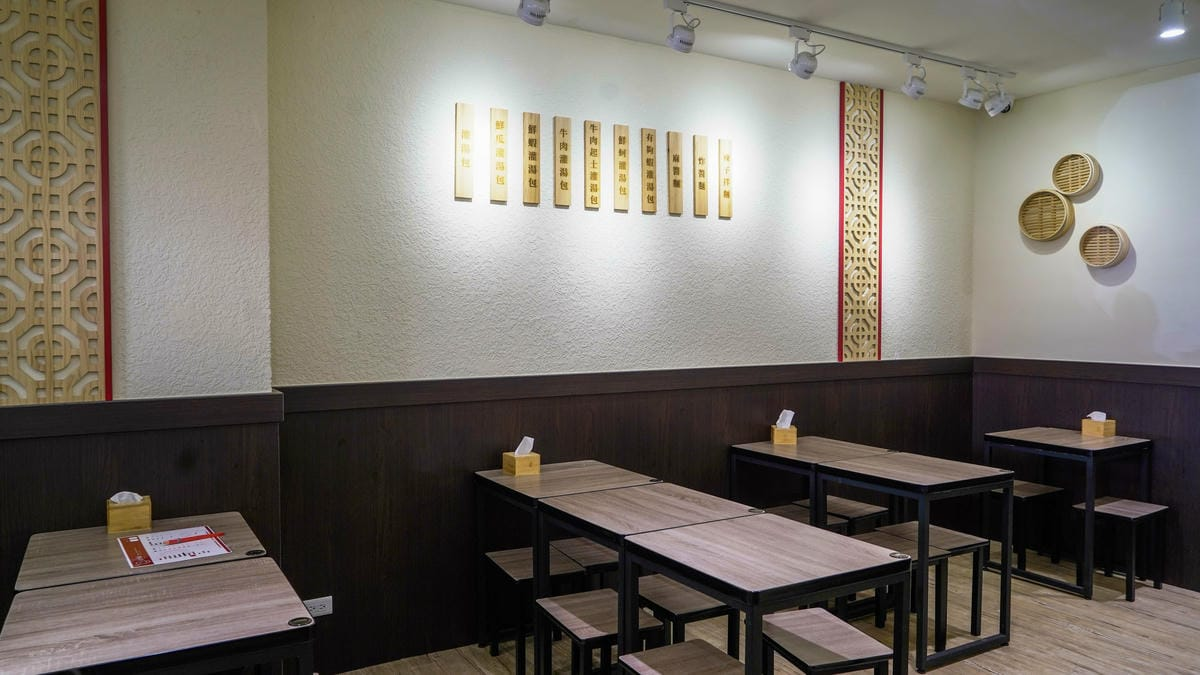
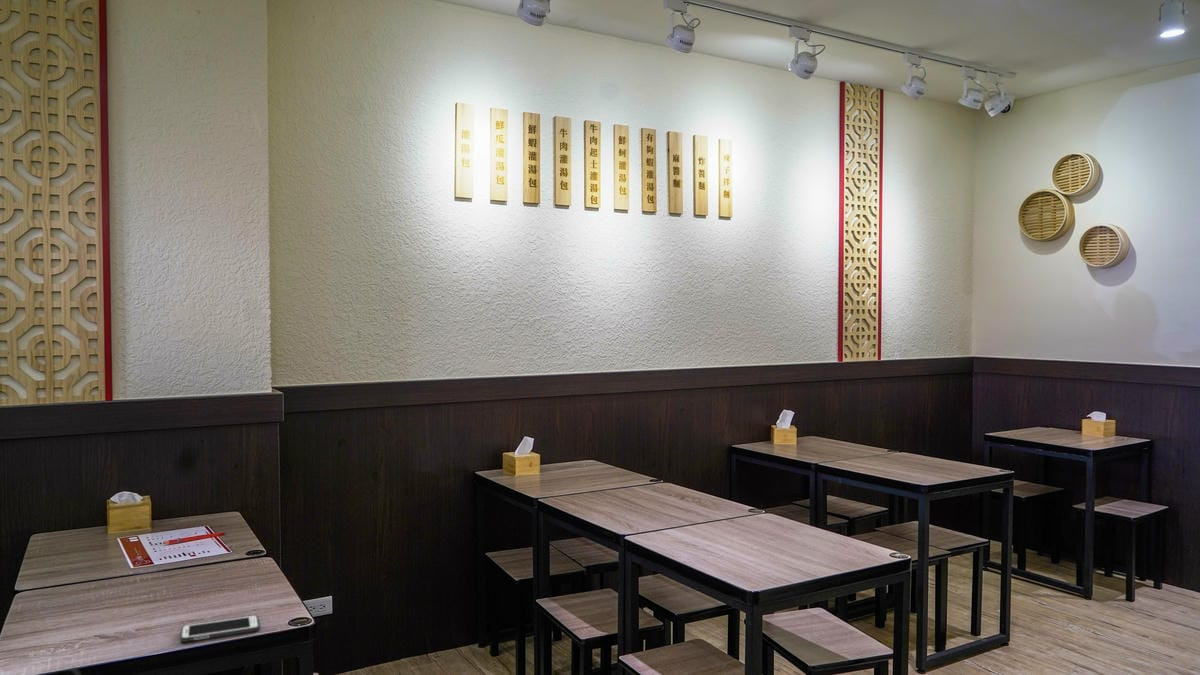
+ cell phone [179,614,260,643]
